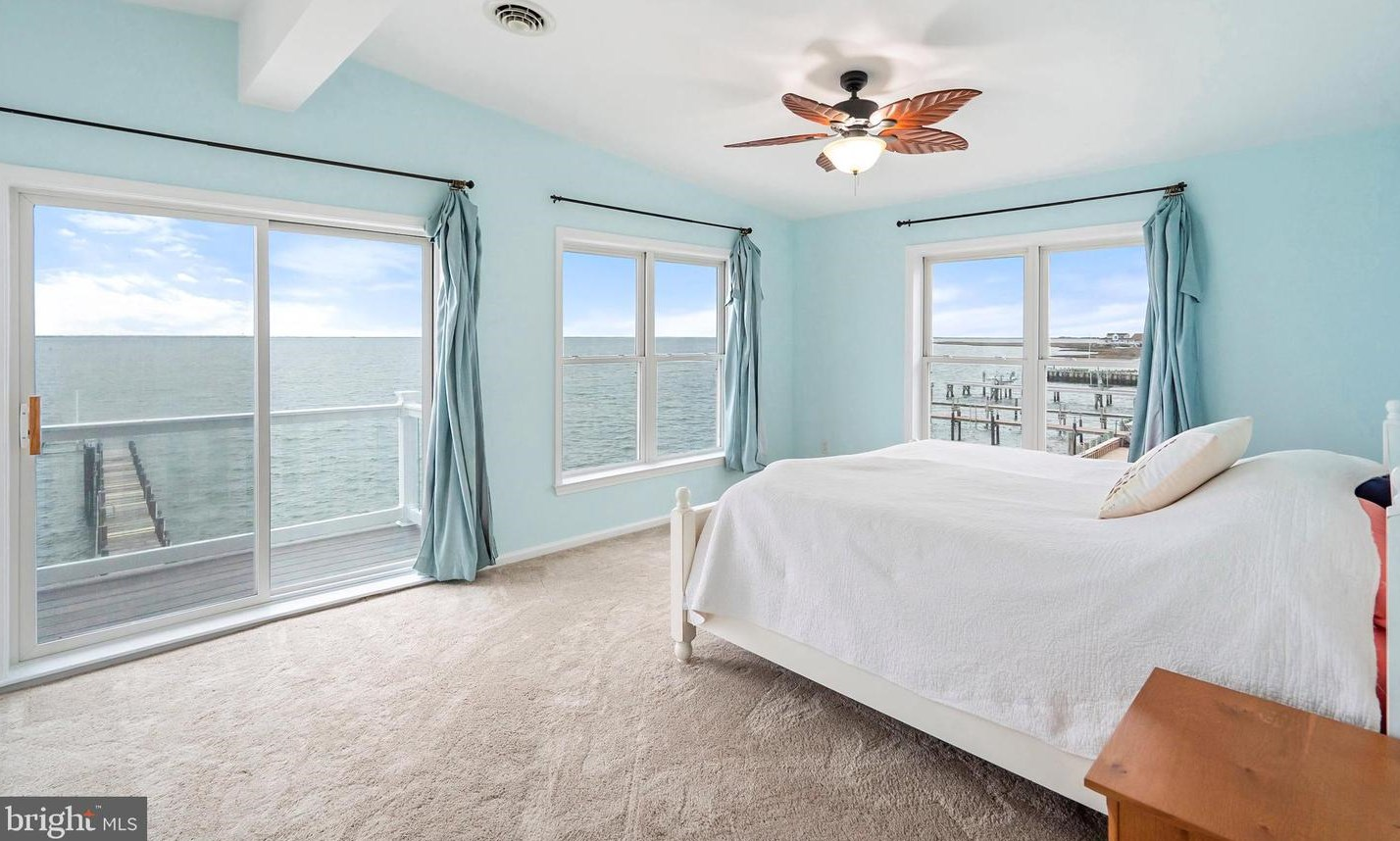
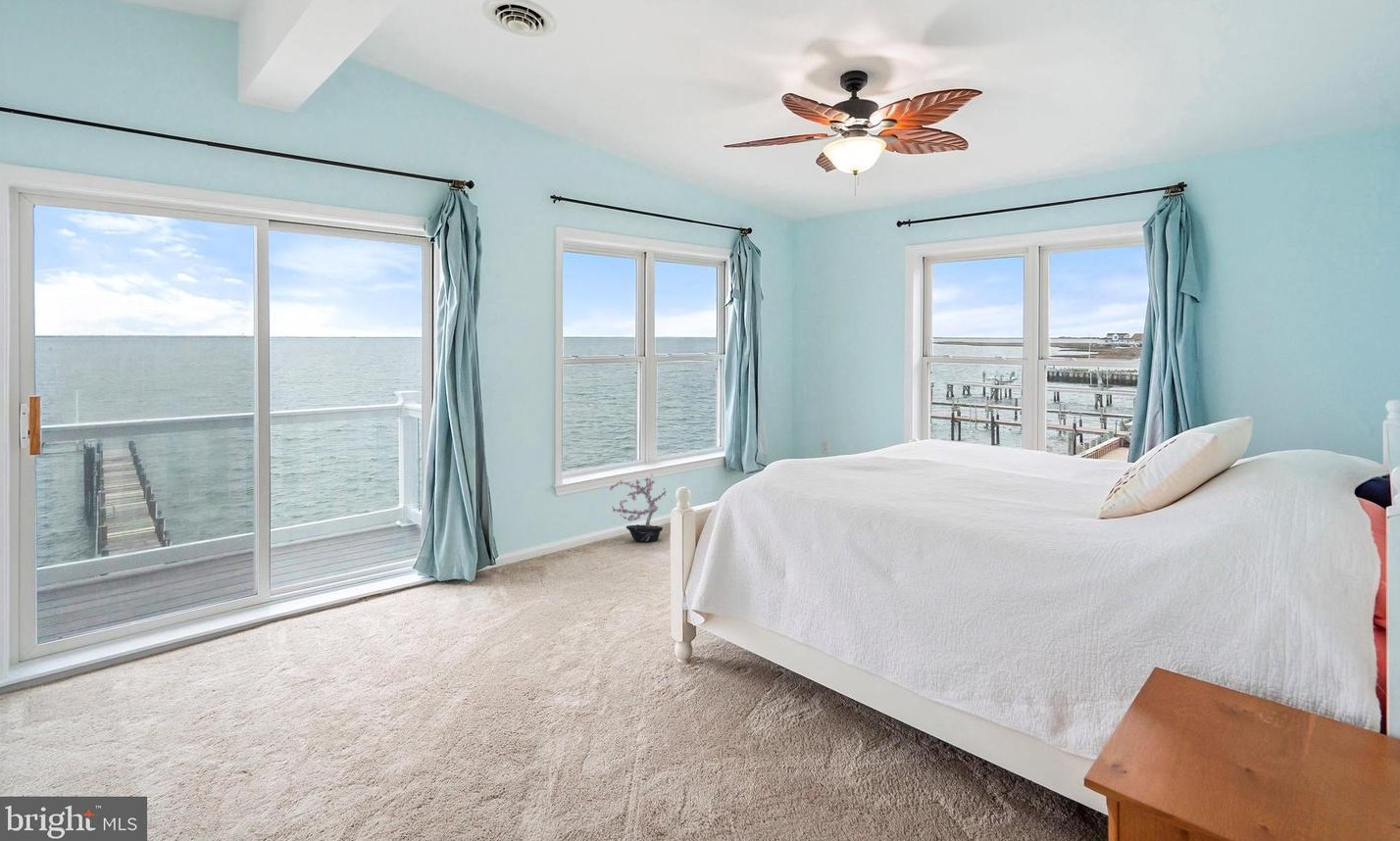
+ potted plant [608,473,667,543]
